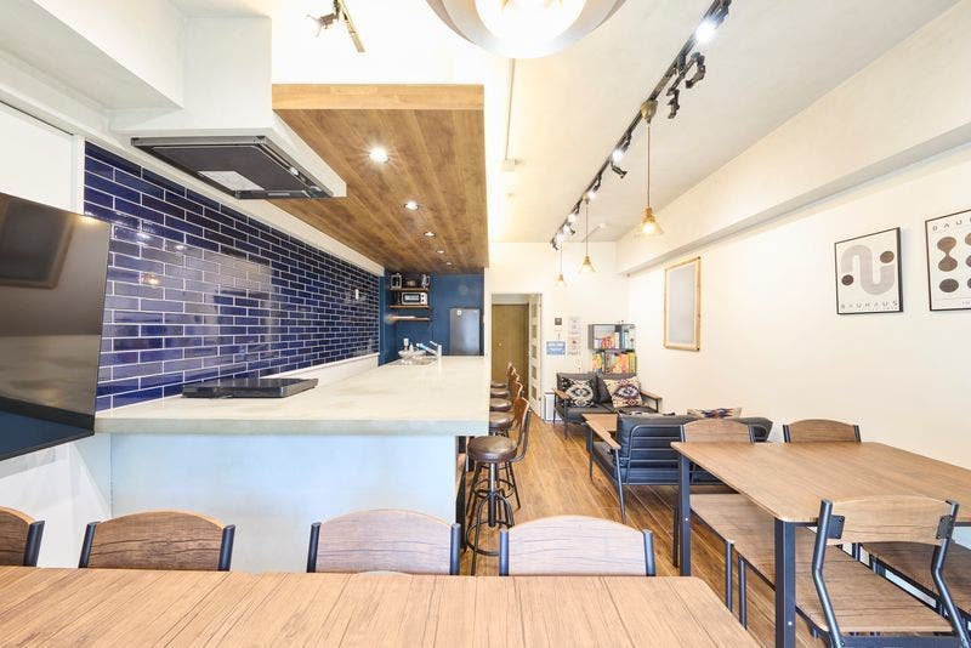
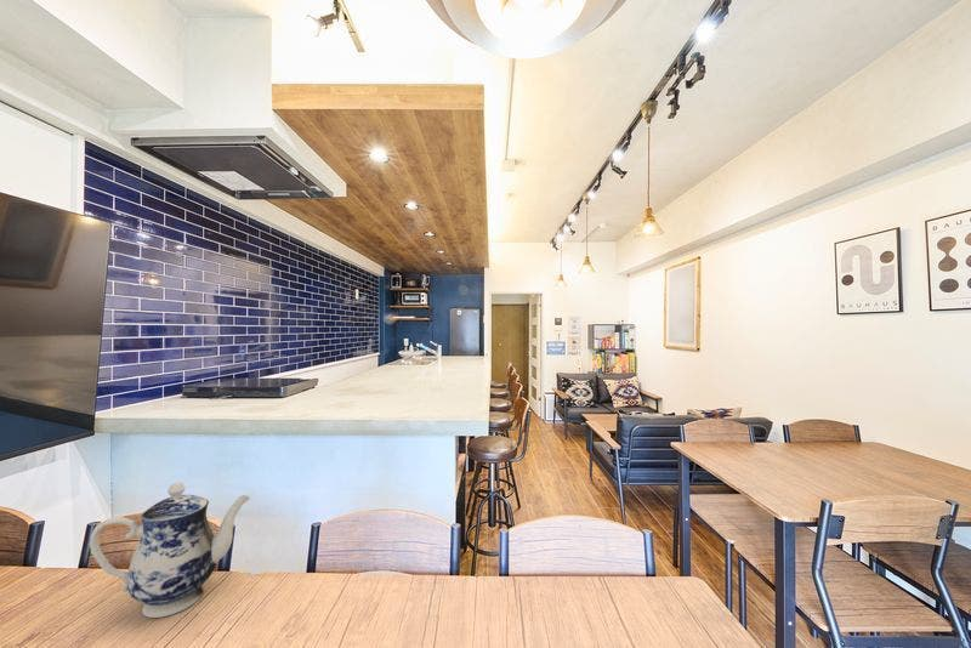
+ teapot [89,481,251,619]
